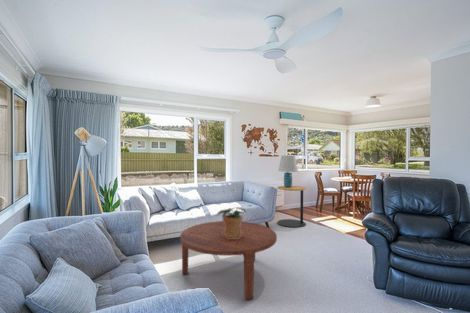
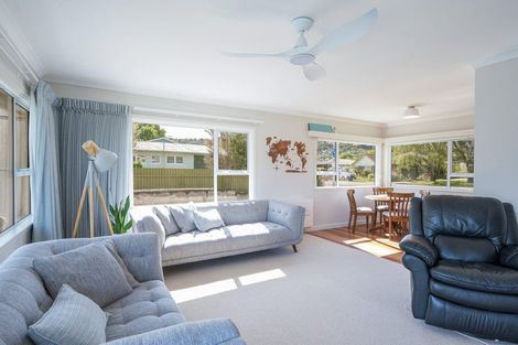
- side table [276,185,307,228]
- potted plant [214,206,247,239]
- lamp [277,154,299,188]
- coffee table [179,220,278,301]
